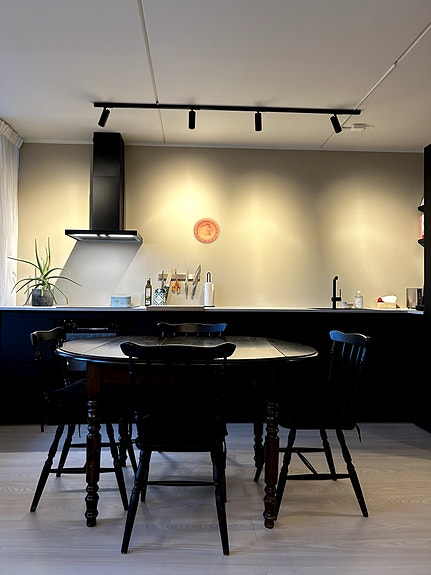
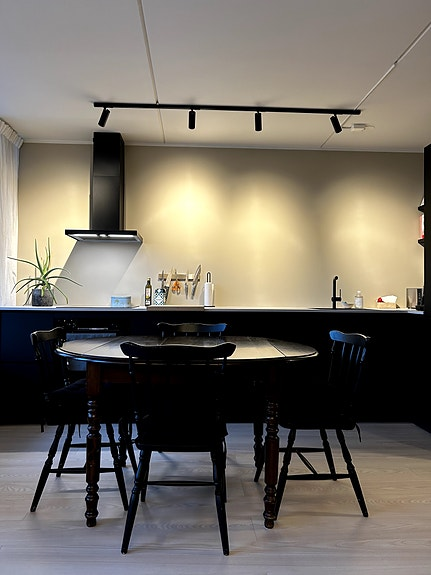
- decorative plate [193,217,220,244]
